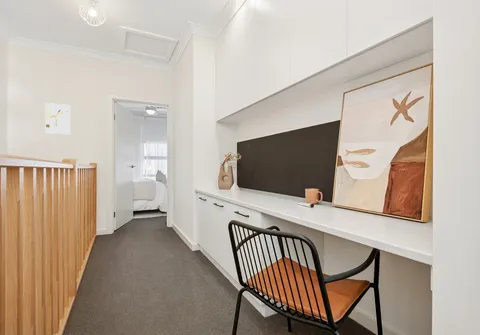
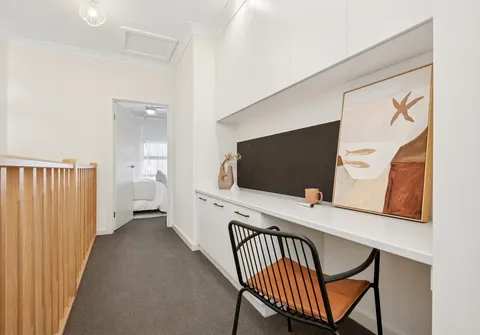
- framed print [44,102,71,135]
